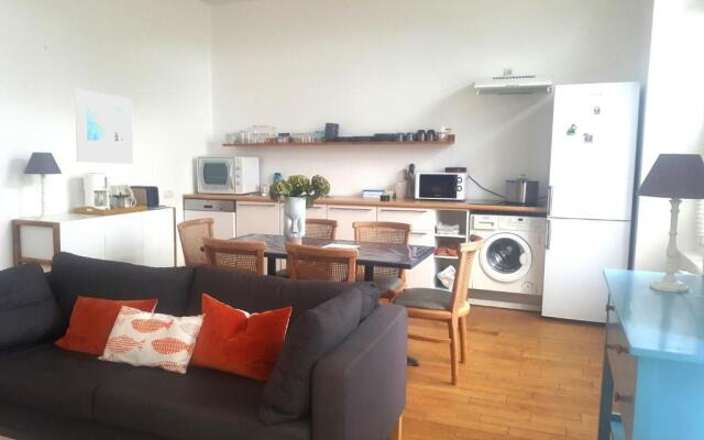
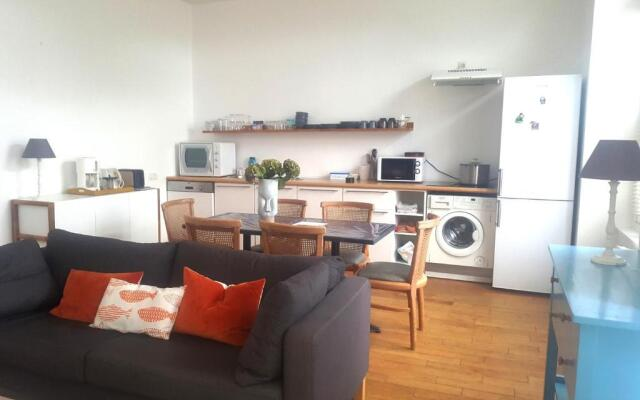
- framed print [74,88,134,165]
